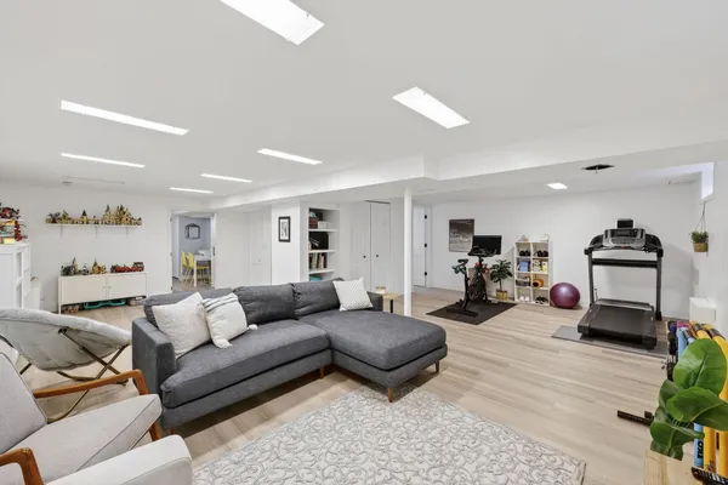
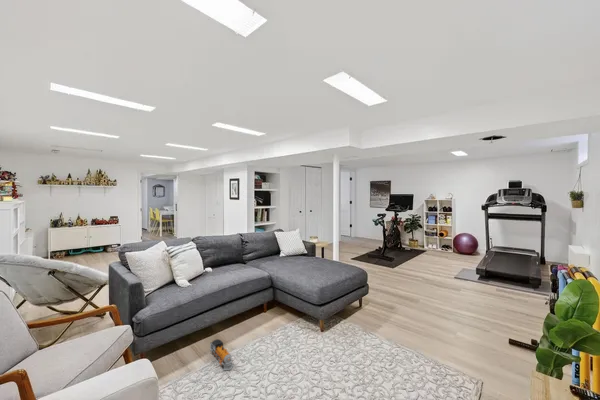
+ toy train [209,338,235,371]
